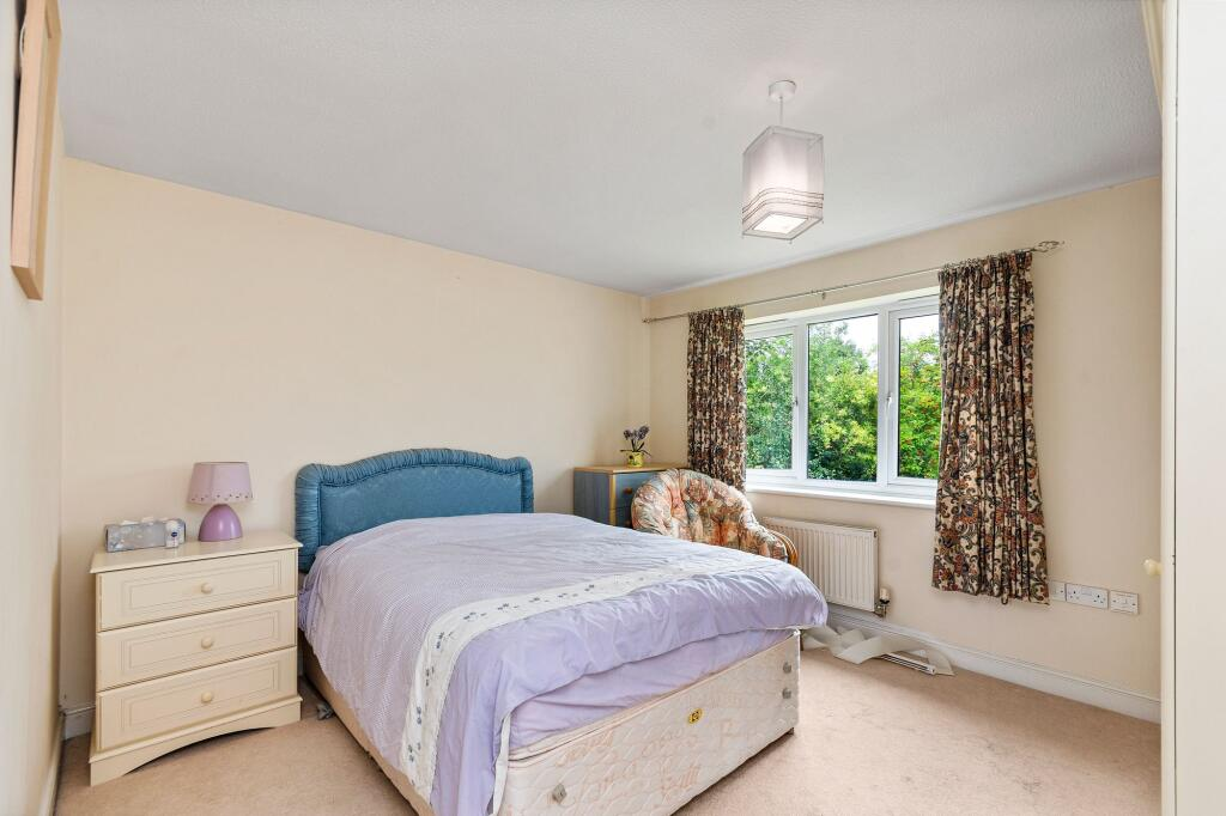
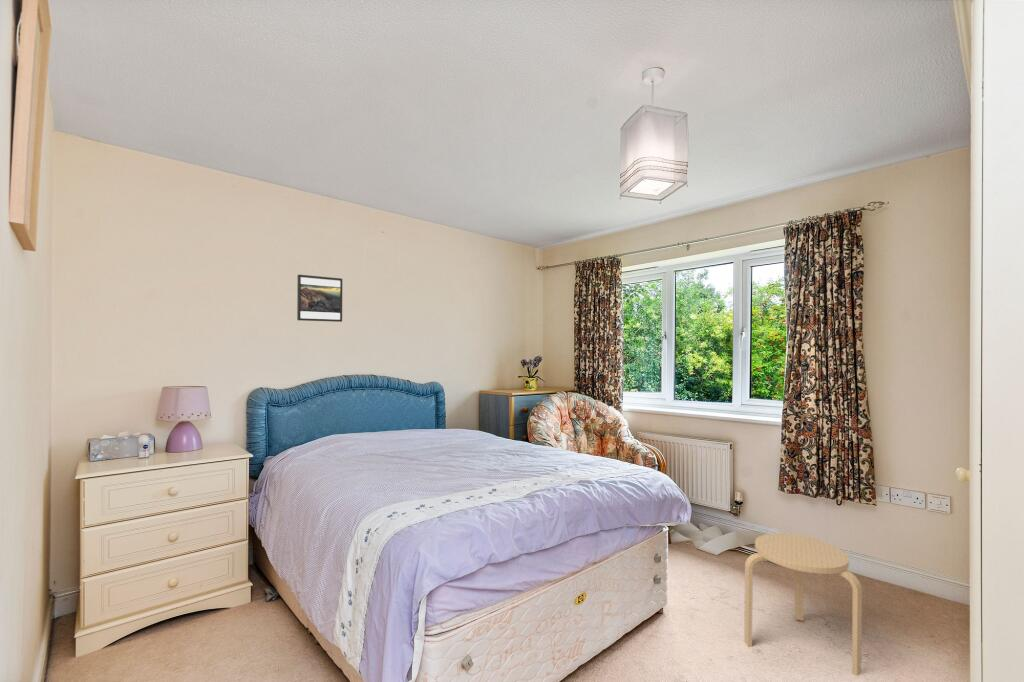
+ stool [743,532,863,677]
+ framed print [296,274,343,323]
